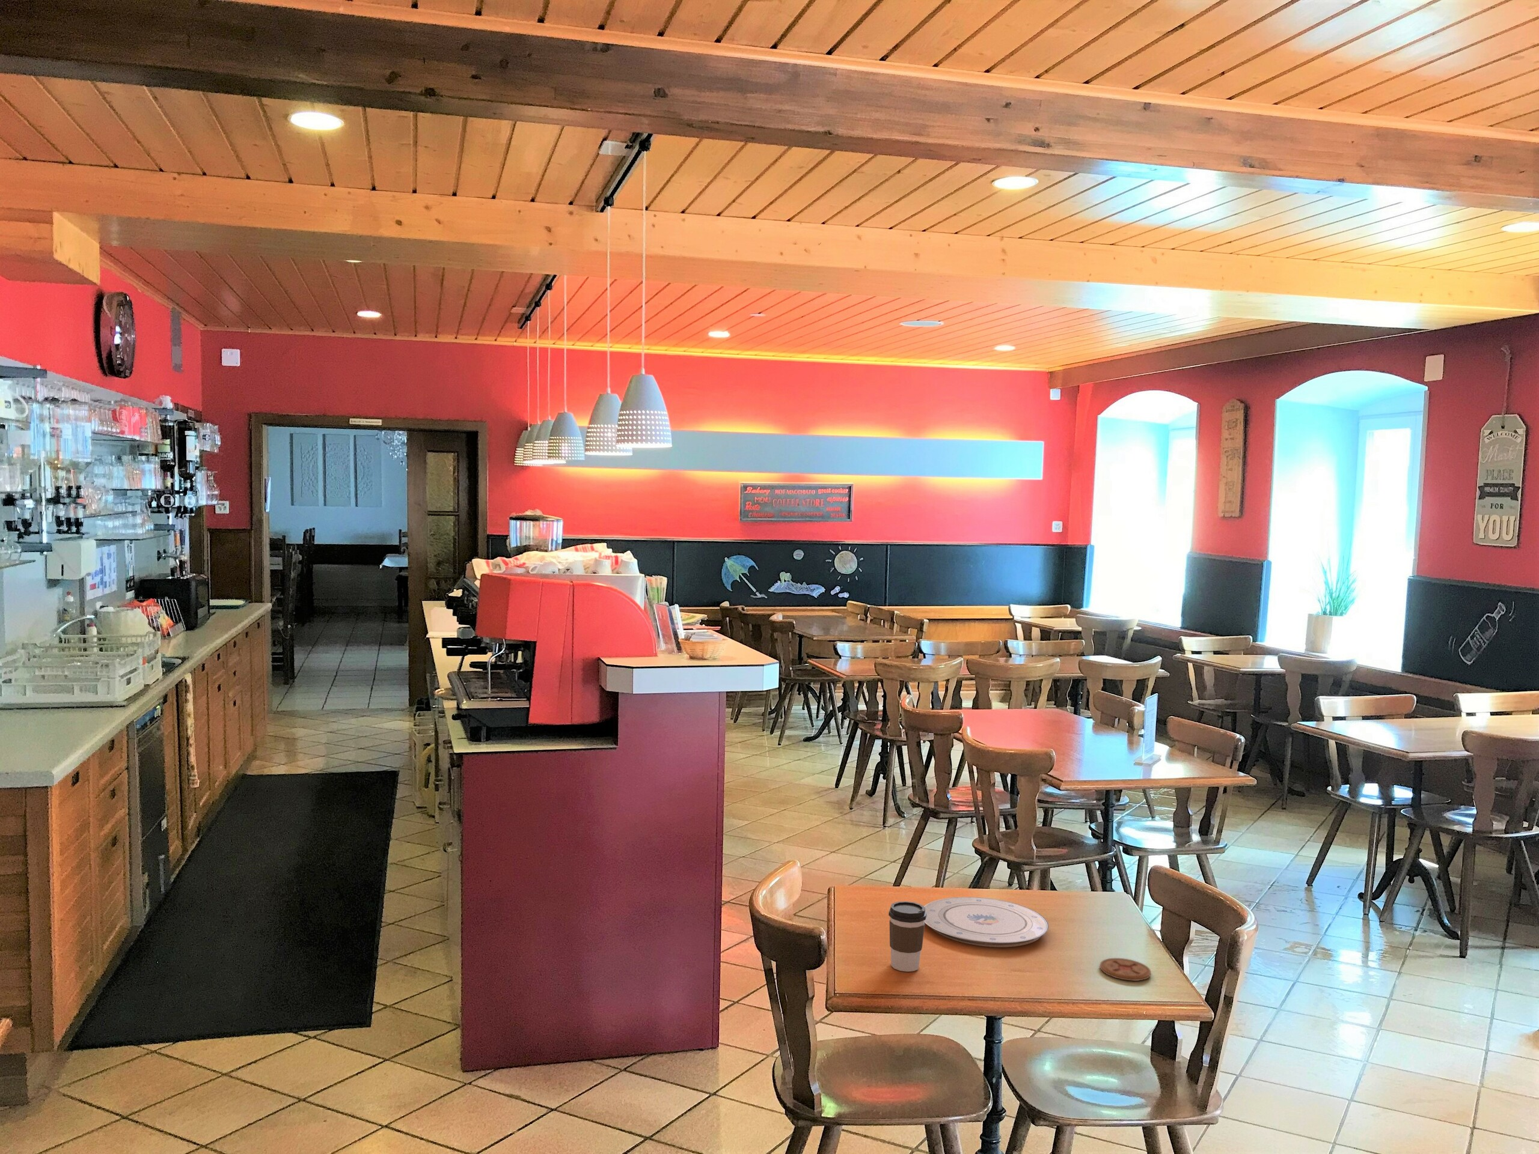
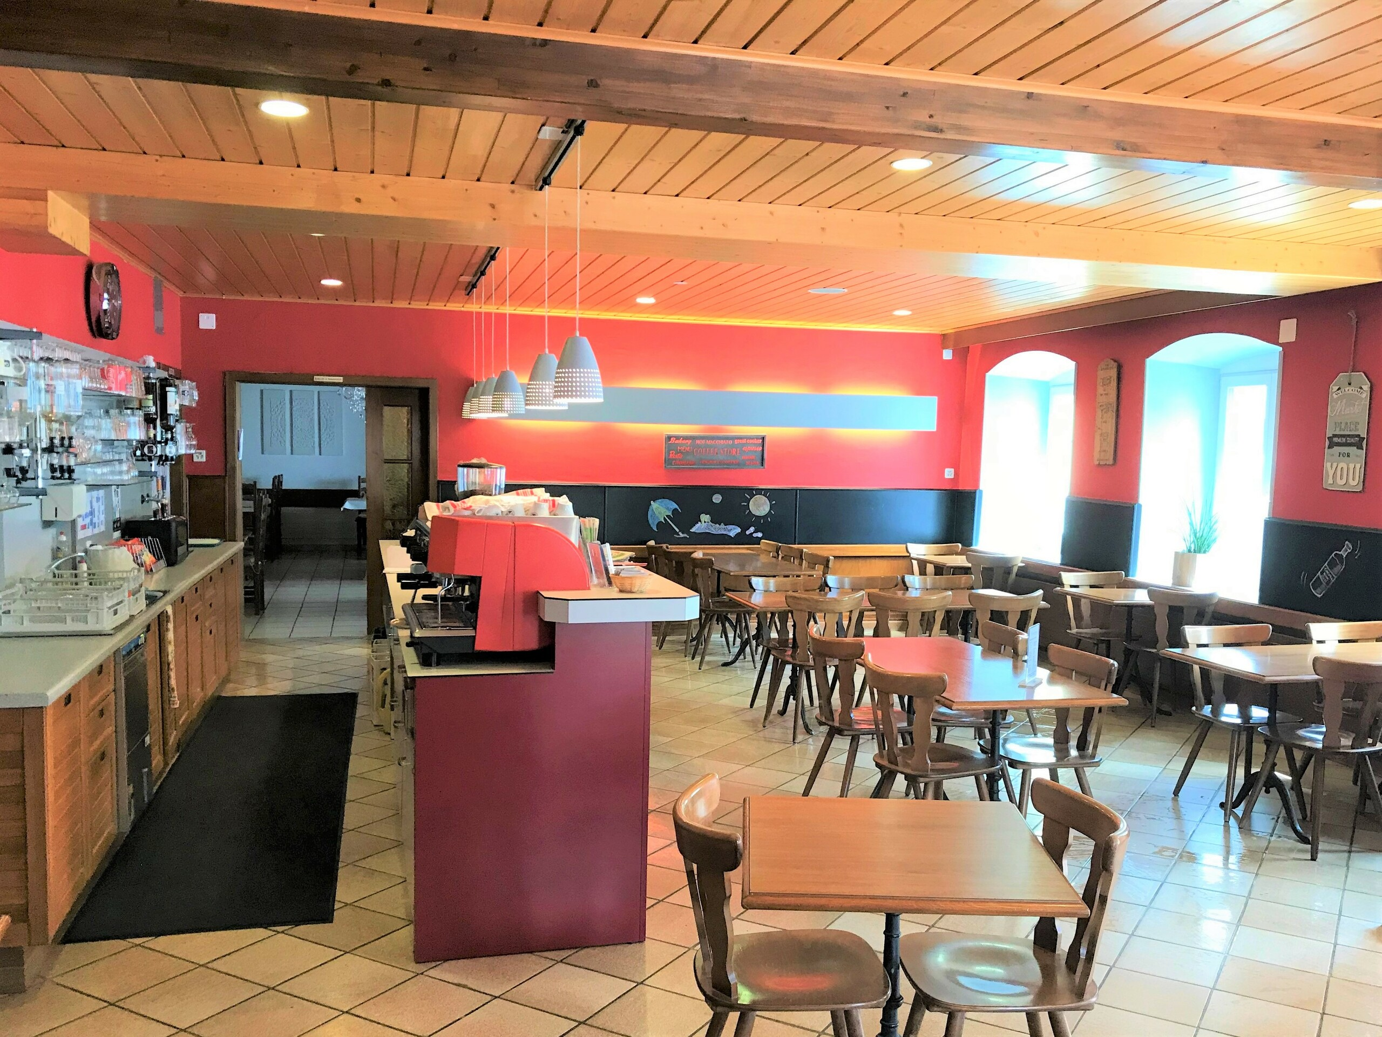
- coffee cup [888,901,927,972]
- coaster [1099,958,1152,982]
- plate [923,896,1049,948]
